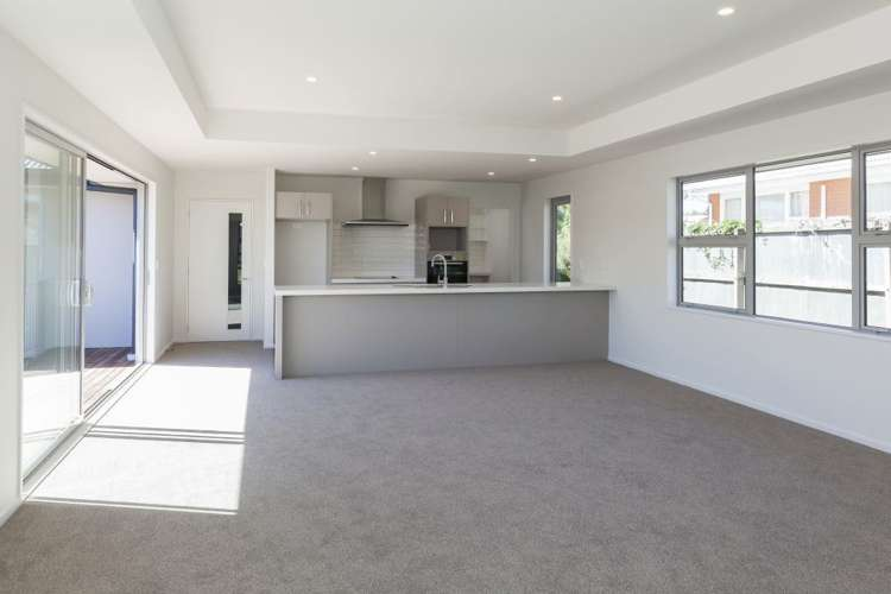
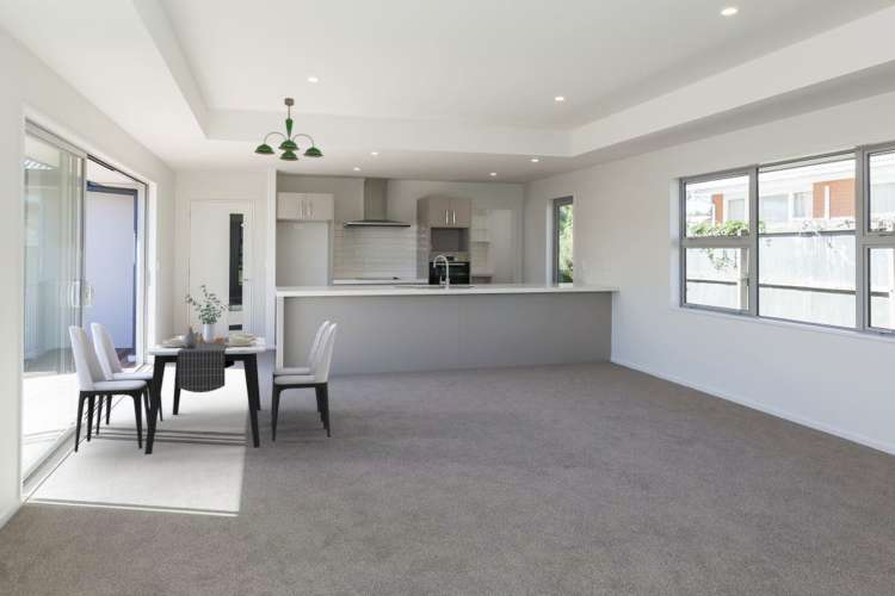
+ ceiling light fixture [253,97,325,162]
+ dining table [68,284,338,455]
